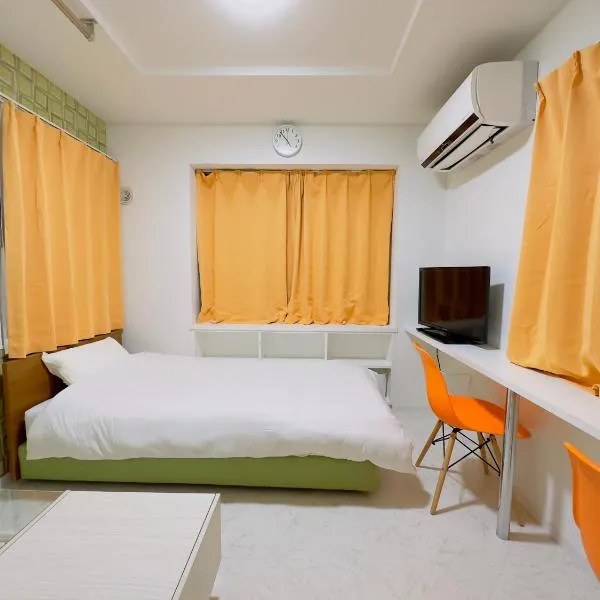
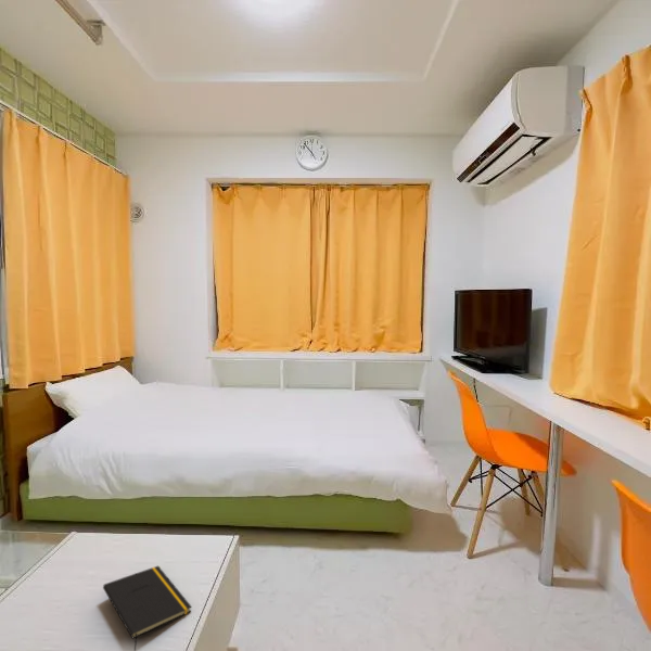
+ notepad [102,565,193,651]
